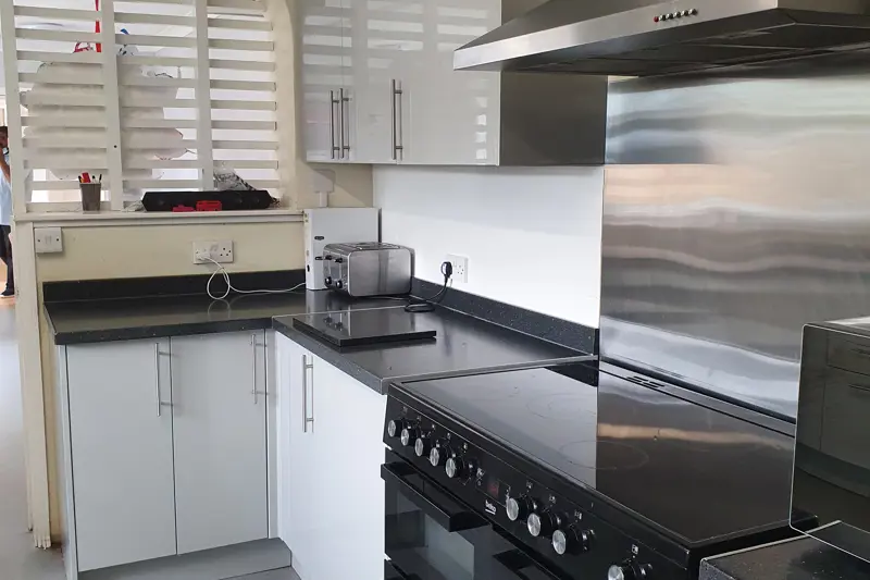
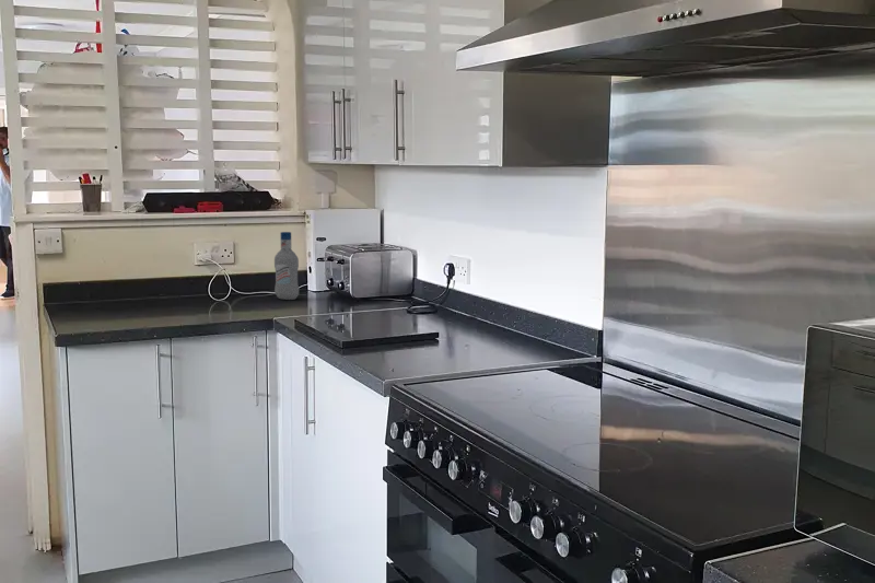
+ bottle [273,231,300,301]
